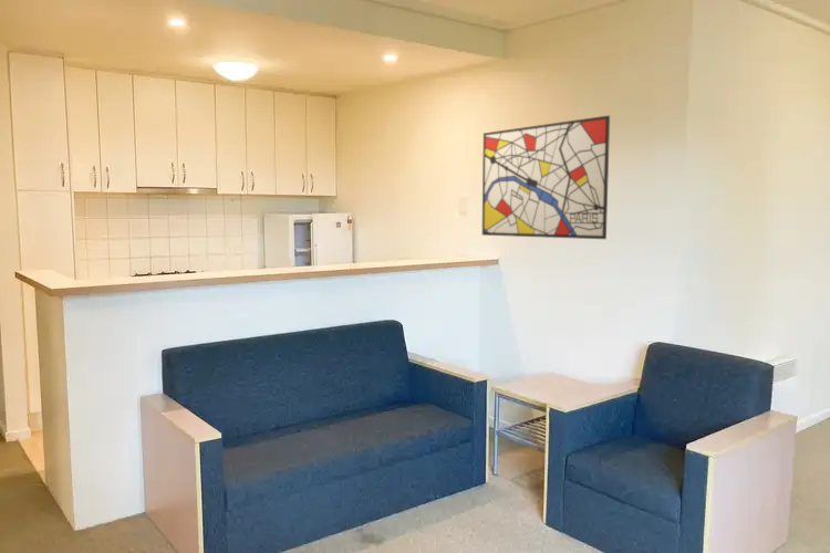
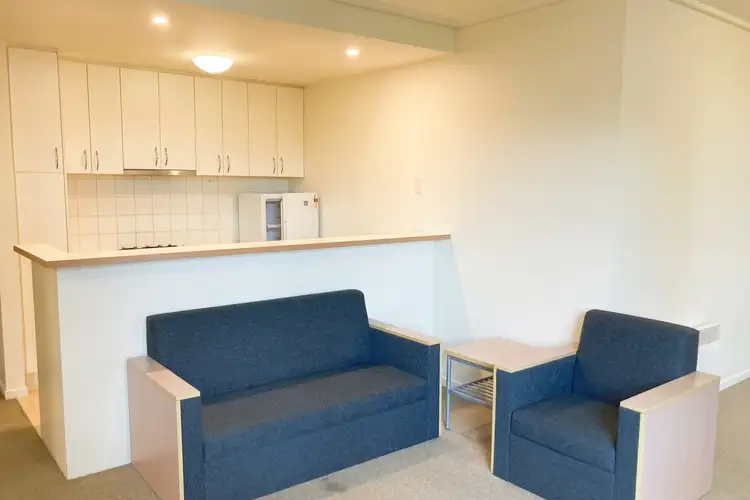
- wall art [481,114,611,240]
